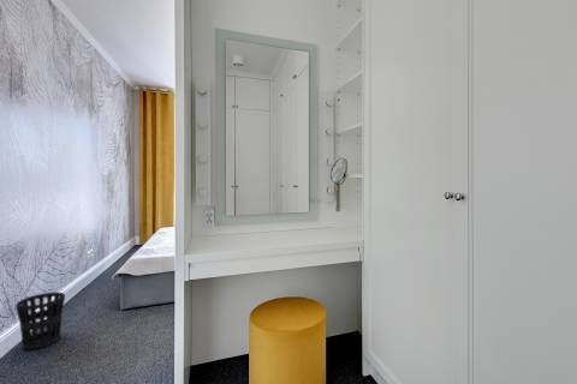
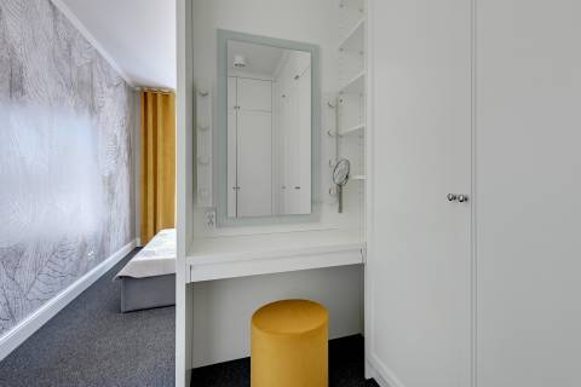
- wastebasket [14,290,66,352]
